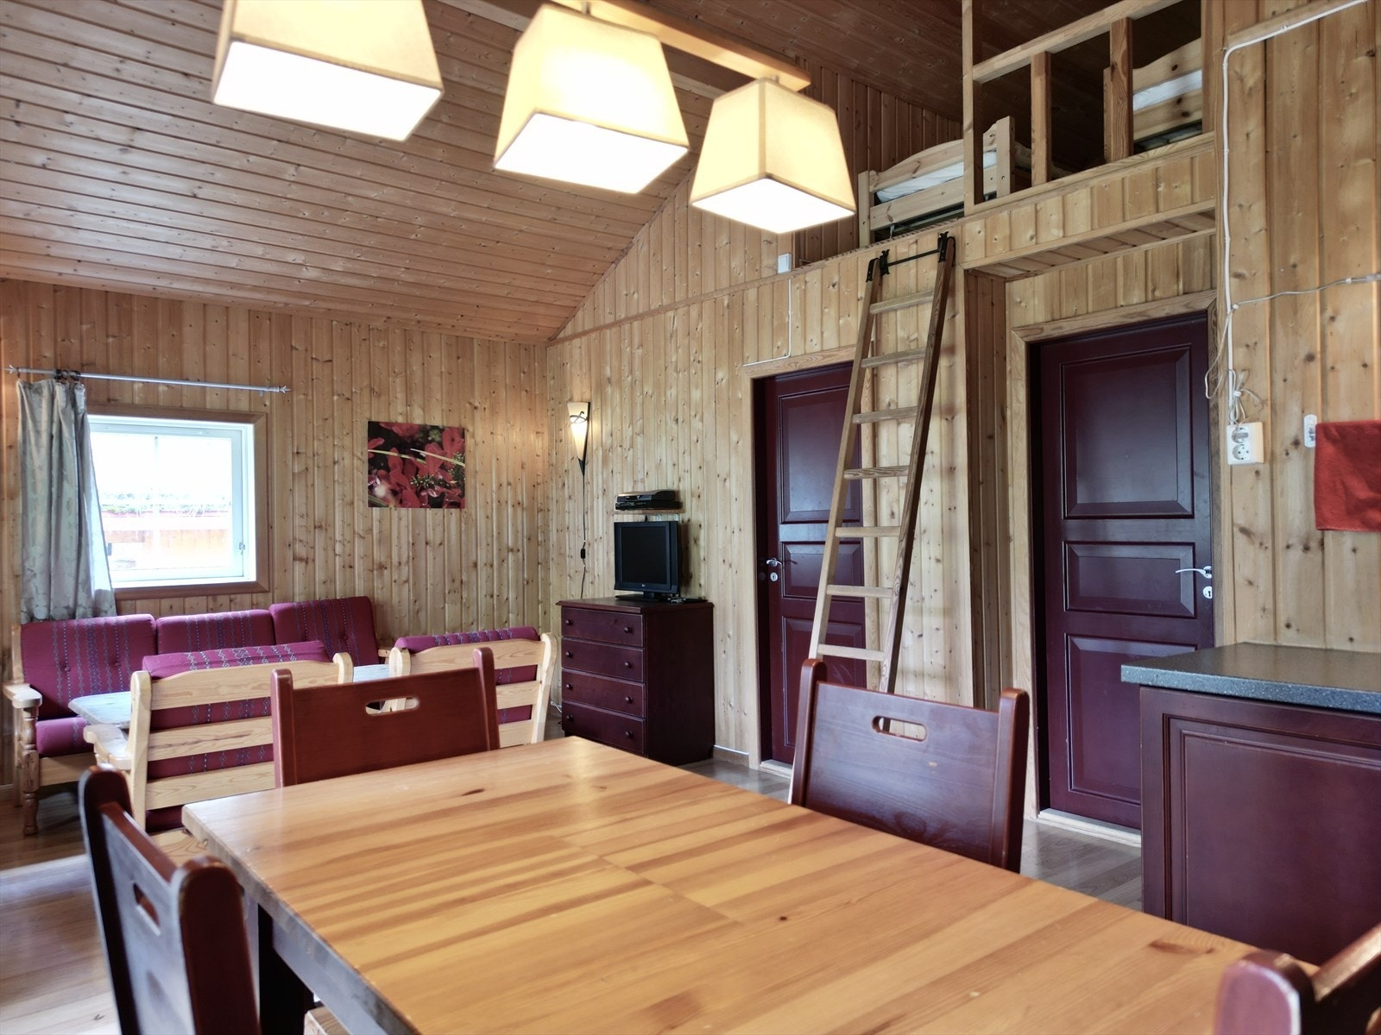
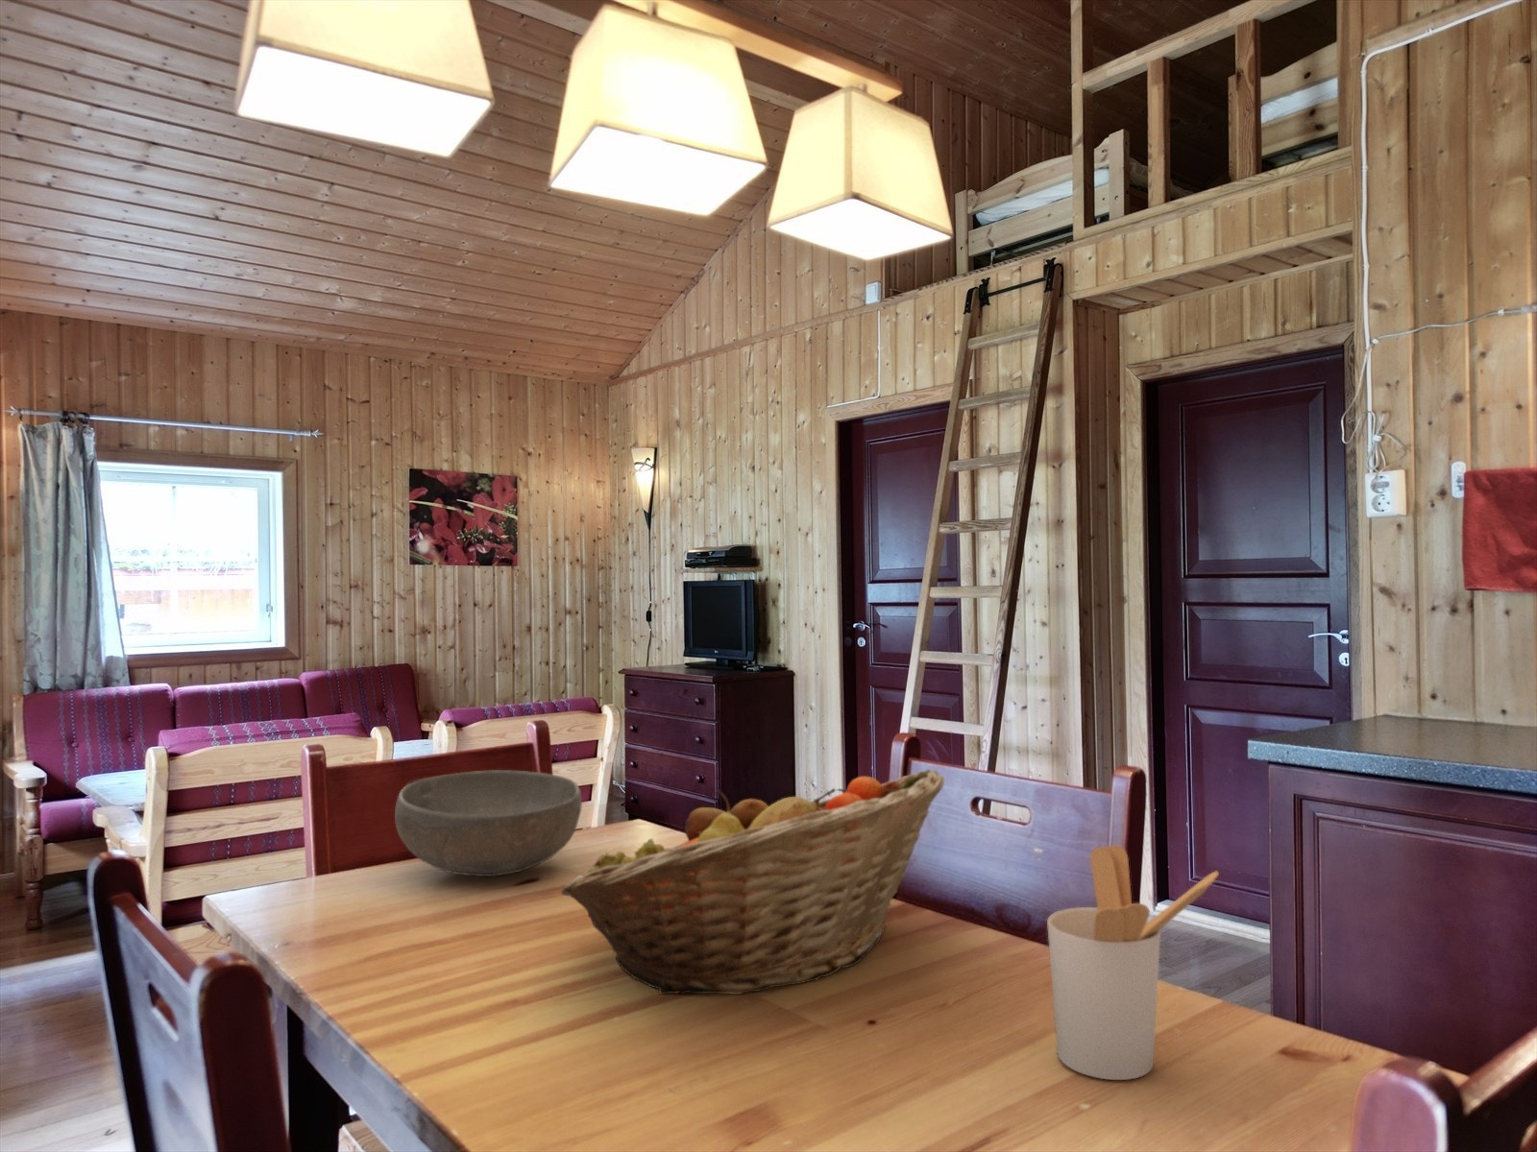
+ bowl [393,768,583,877]
+ utensil holder [1046,843,1220,1081]
+ fruit basket [560,768,945,996]
